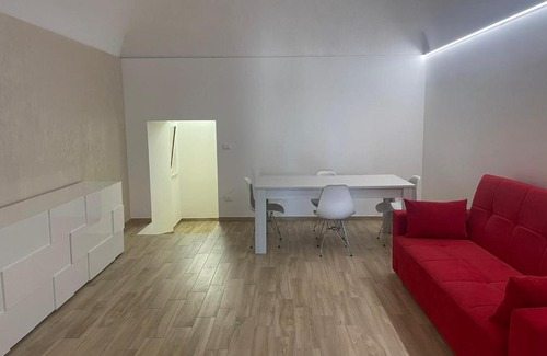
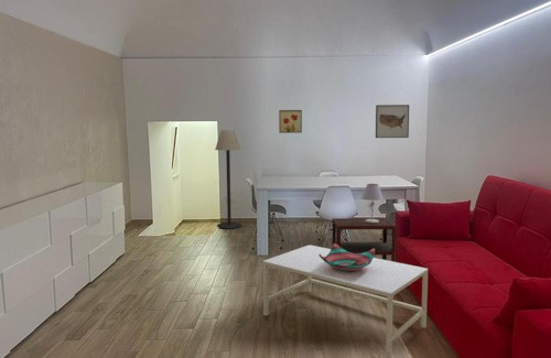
+ floor lamp [214,129,242,230]
+ coffee table [262,243,429,358]
+ side table [331,217,397,262]
+ decorative bowl [318,243,375,272]
+ table lamp [360,183,385,224]
+ wall art [278,109,303,134]
+ wall art [375,104,410,139]
